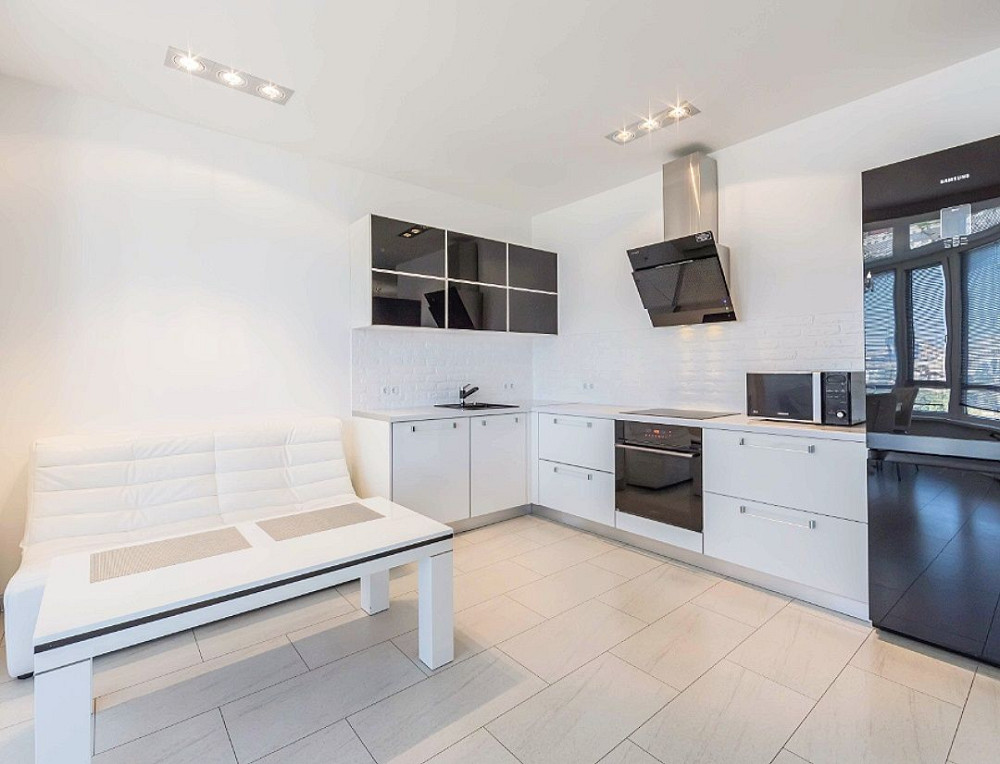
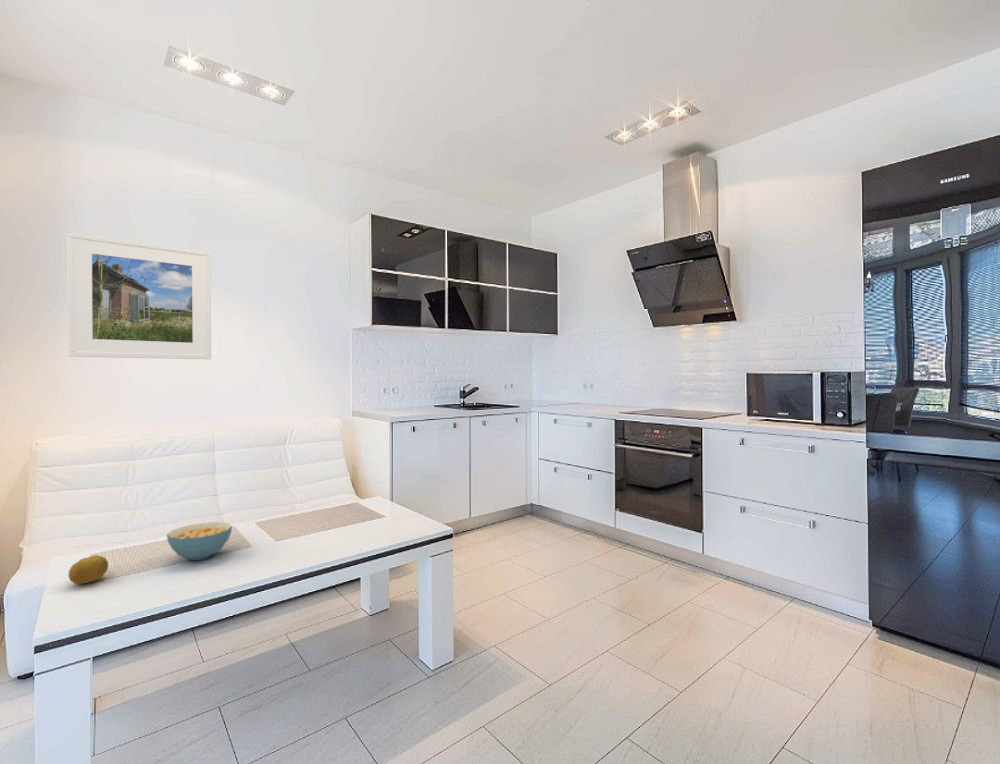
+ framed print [67,231,212,360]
+ fruit [67,554,109,585]
+ cereal bowl [166,521,233,561]
